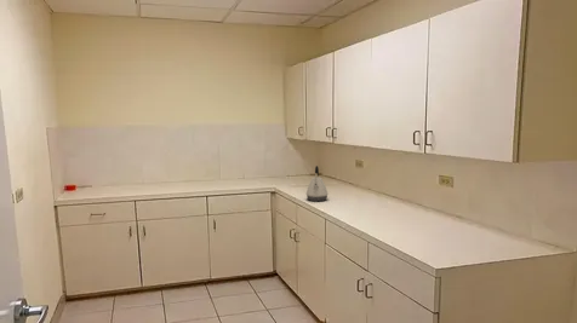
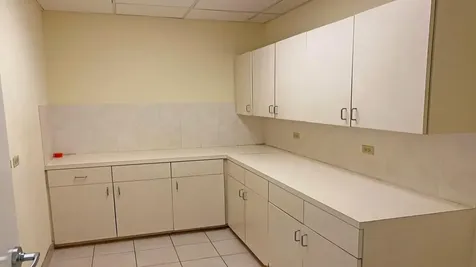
- kettle [305,165,329,202]
